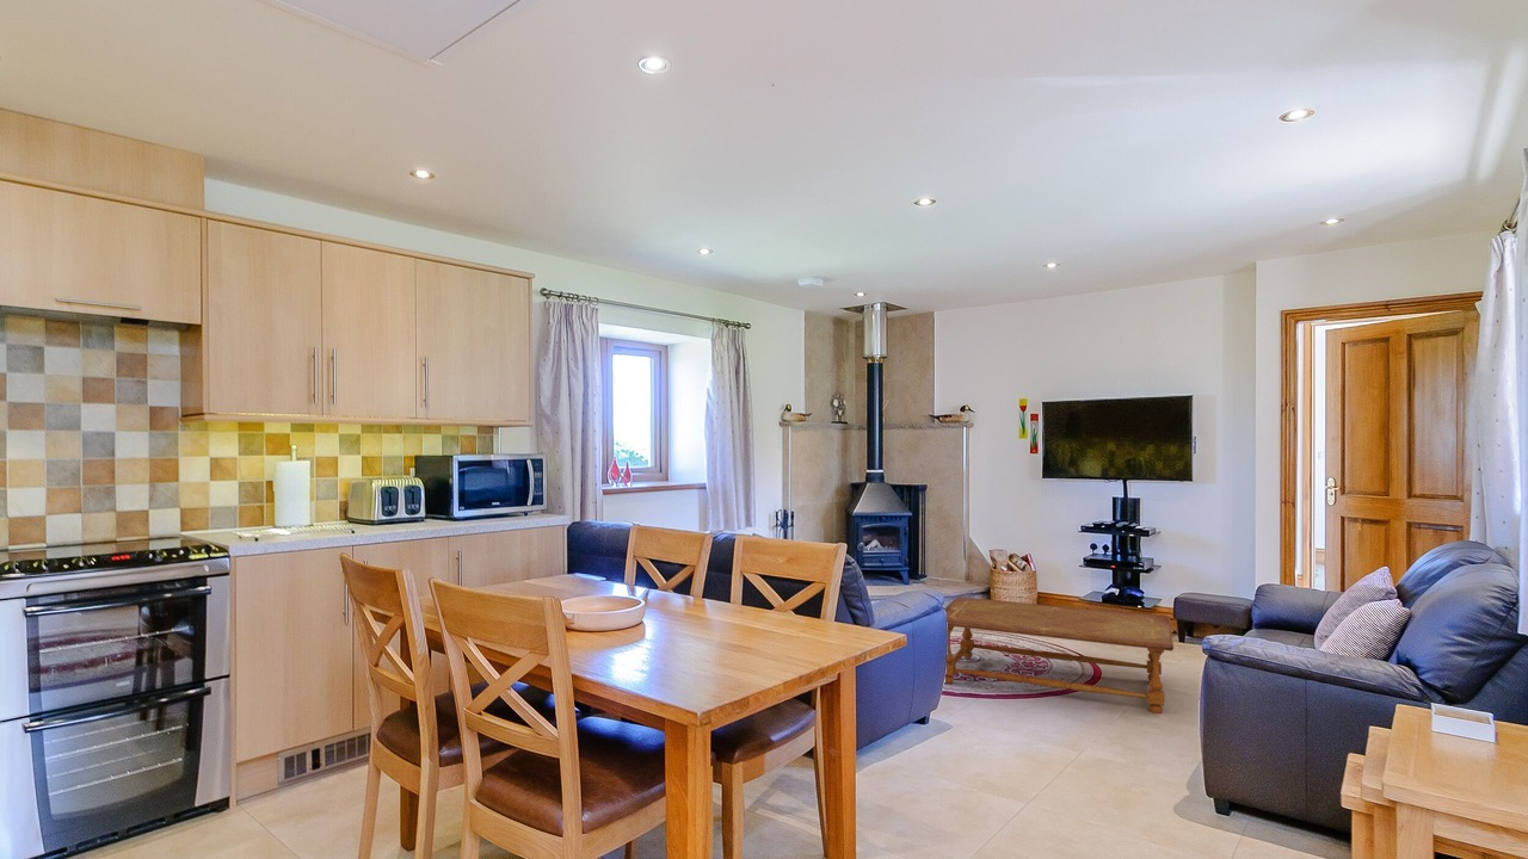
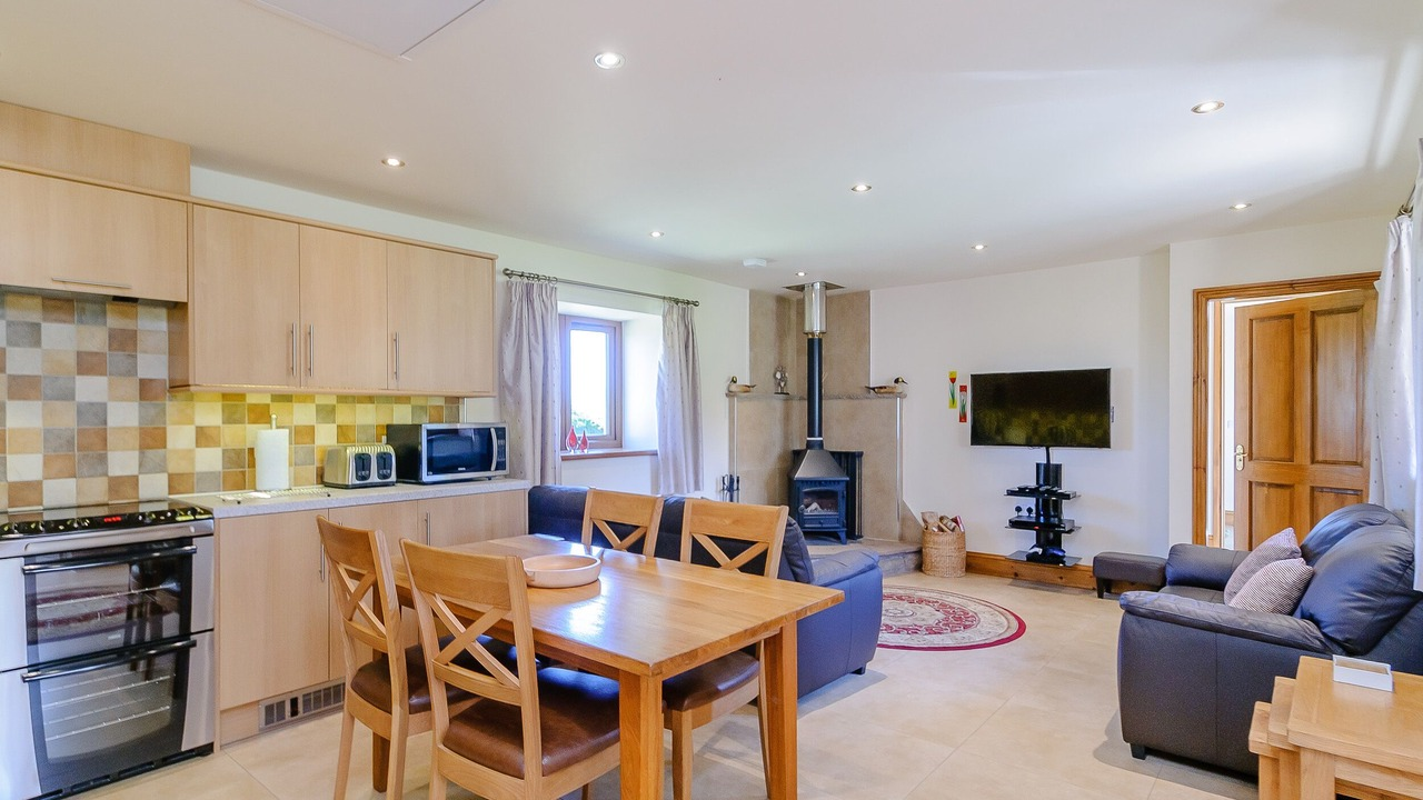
- coffee table [943,595,1175,715]
